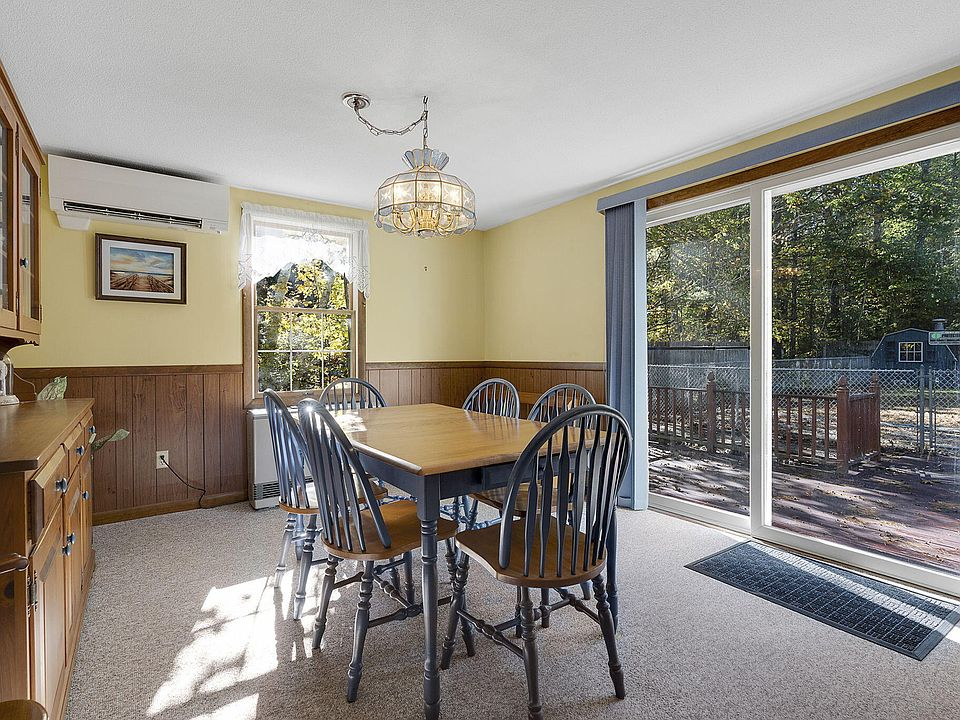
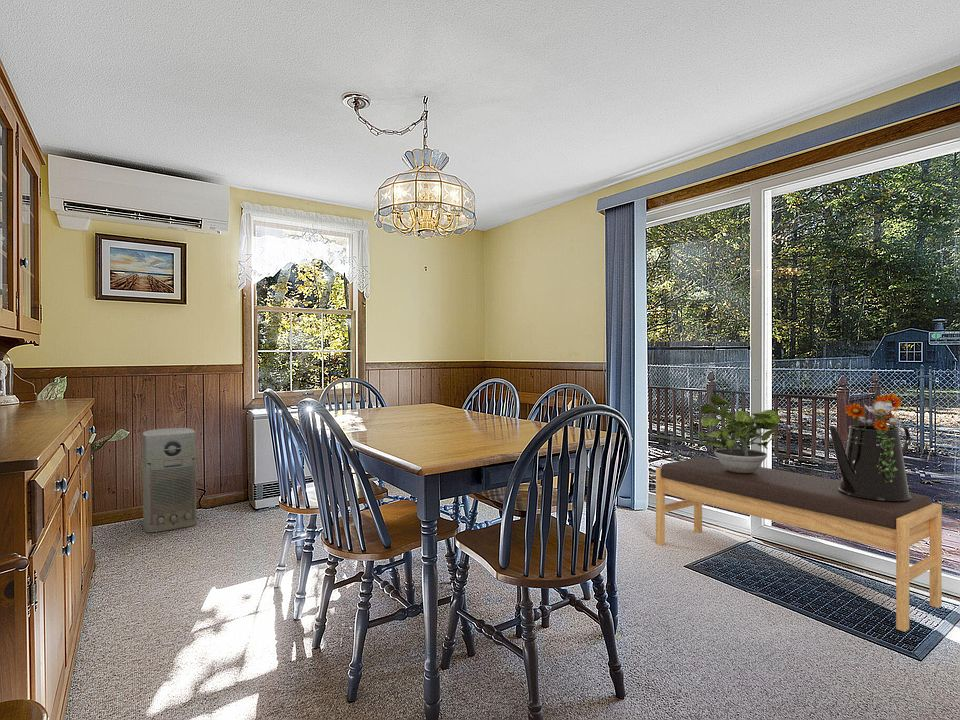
+ watering can [829,392,912,501]
+ bench [655,456,943,633]
+ potted plant [696,394,781,474]
+ air purifier [142,427,197,533]
